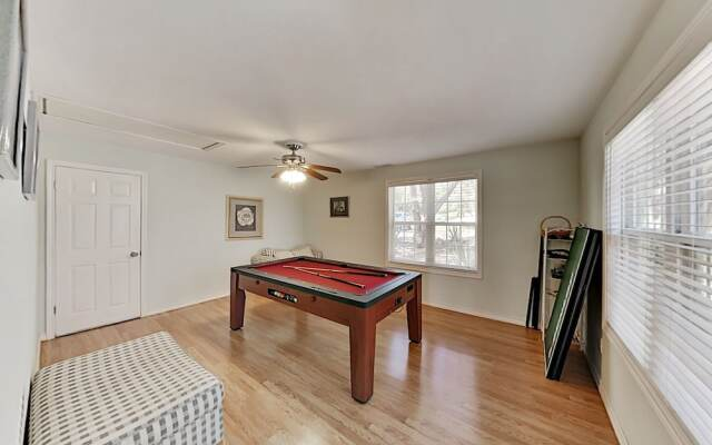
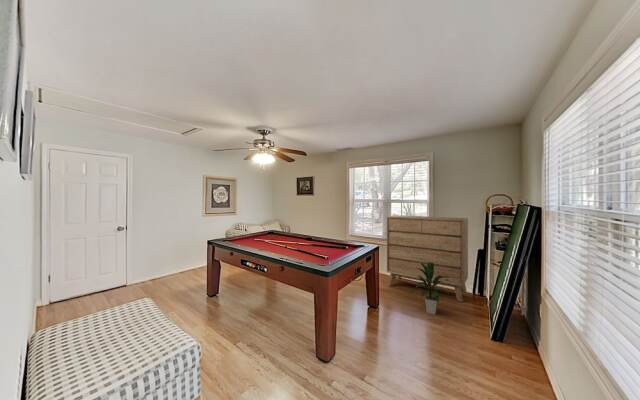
+ dresser [386,214,469,303]
+ indoor plant [408,261,452,315]
